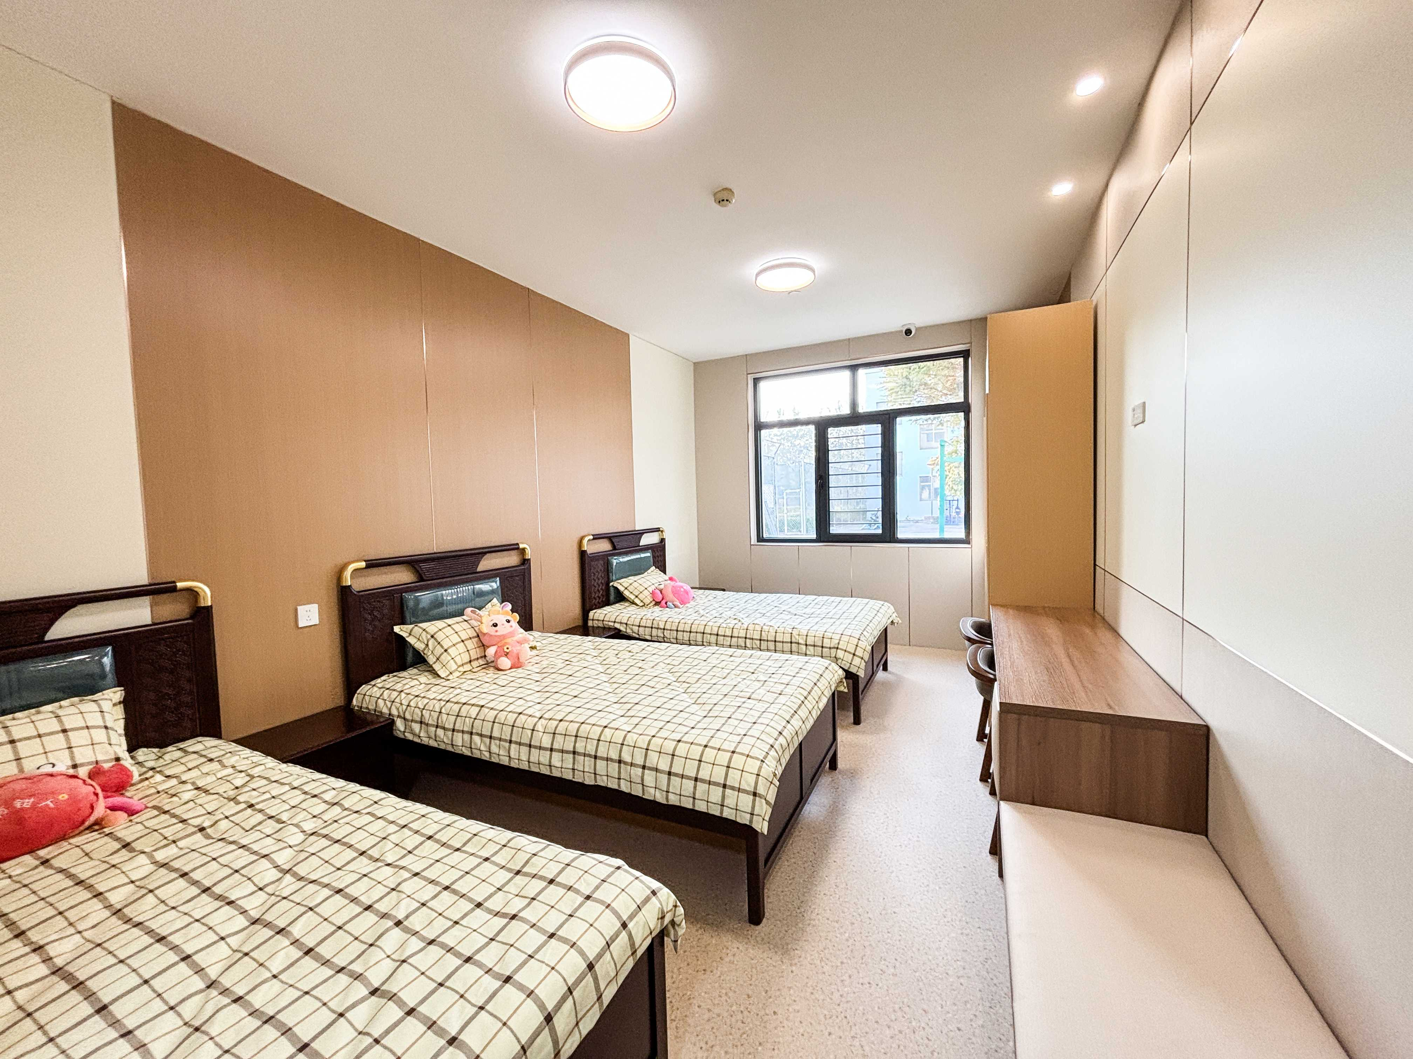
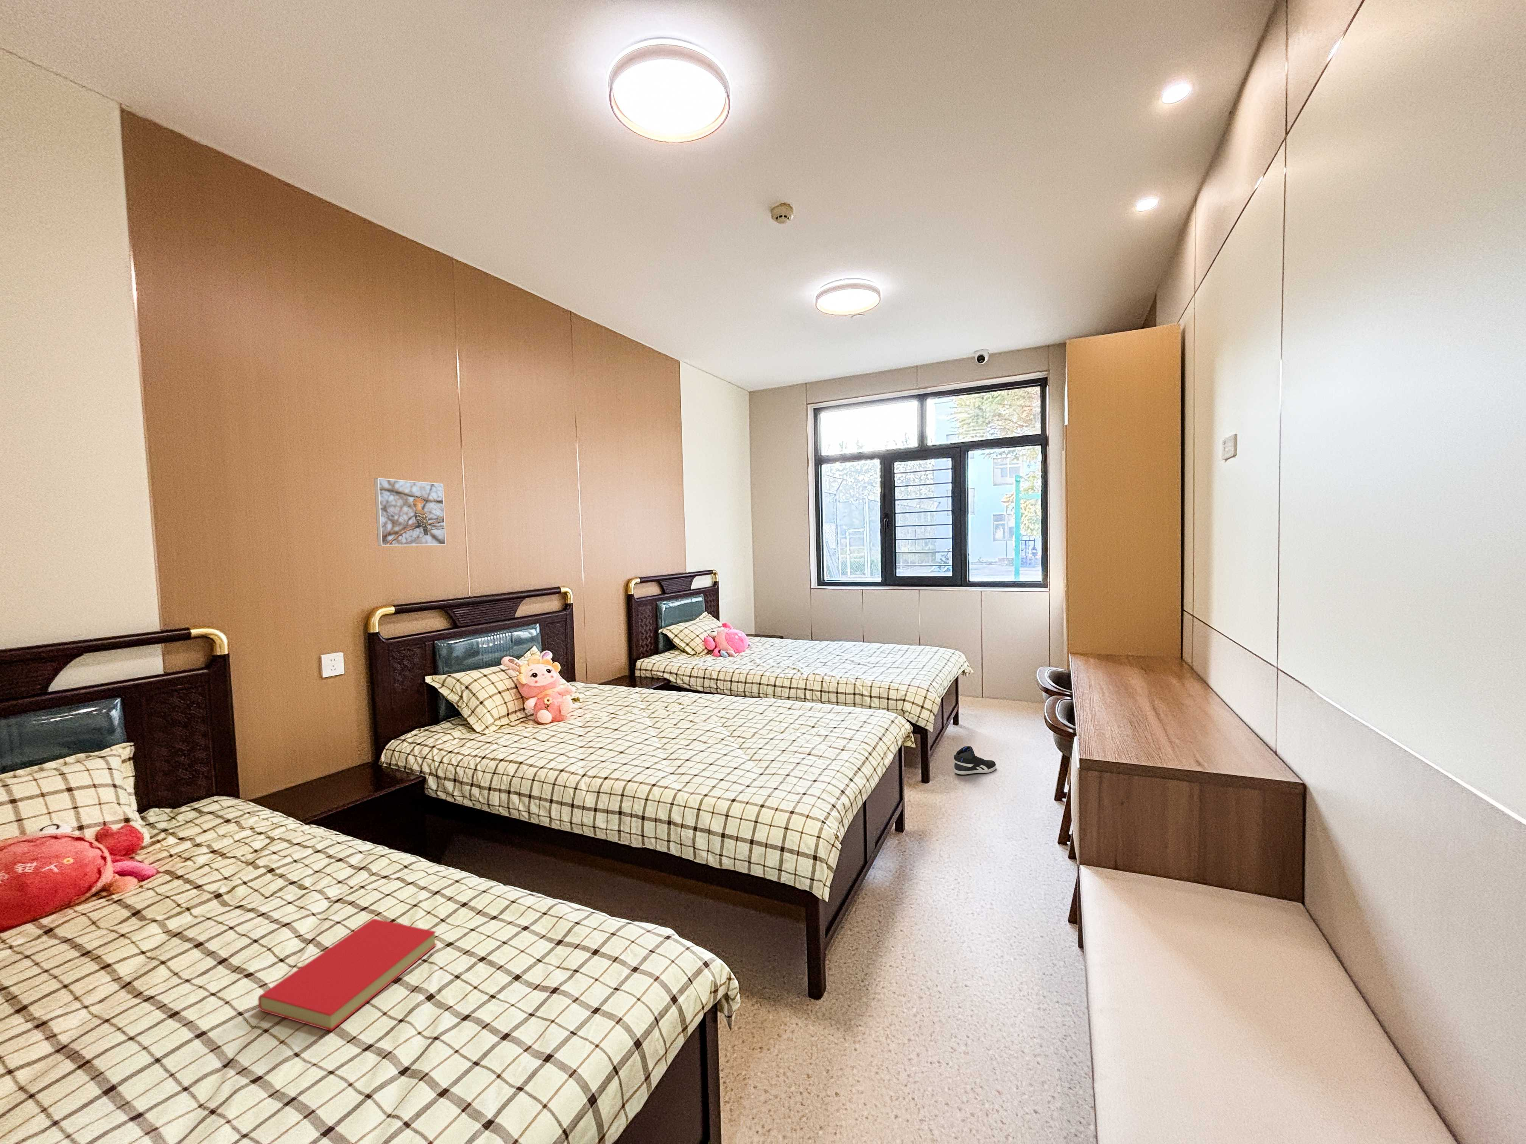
+ sneaker [953,746,996,775]
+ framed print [374,477,447,547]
+ book [258,918,437,1032]
